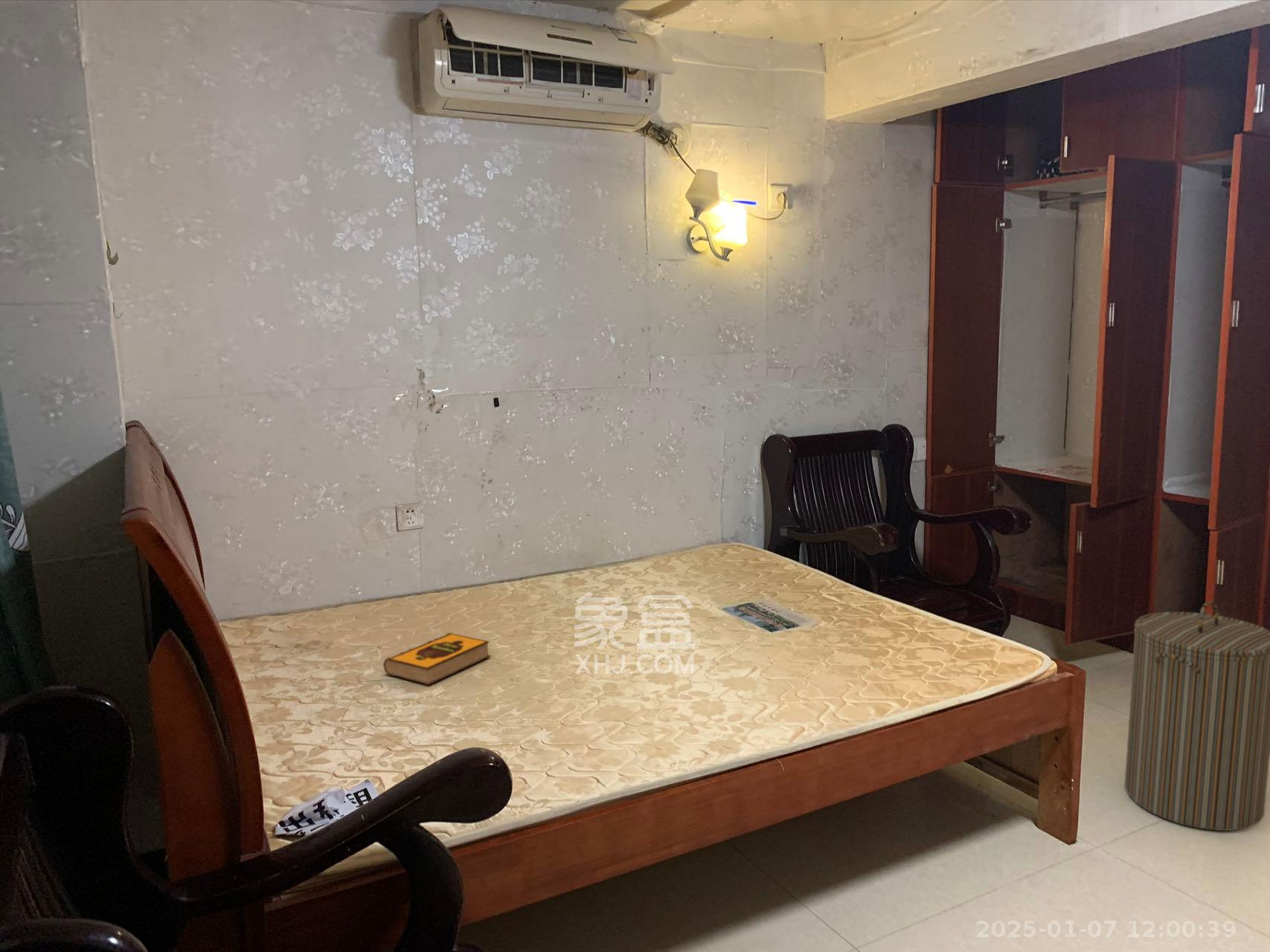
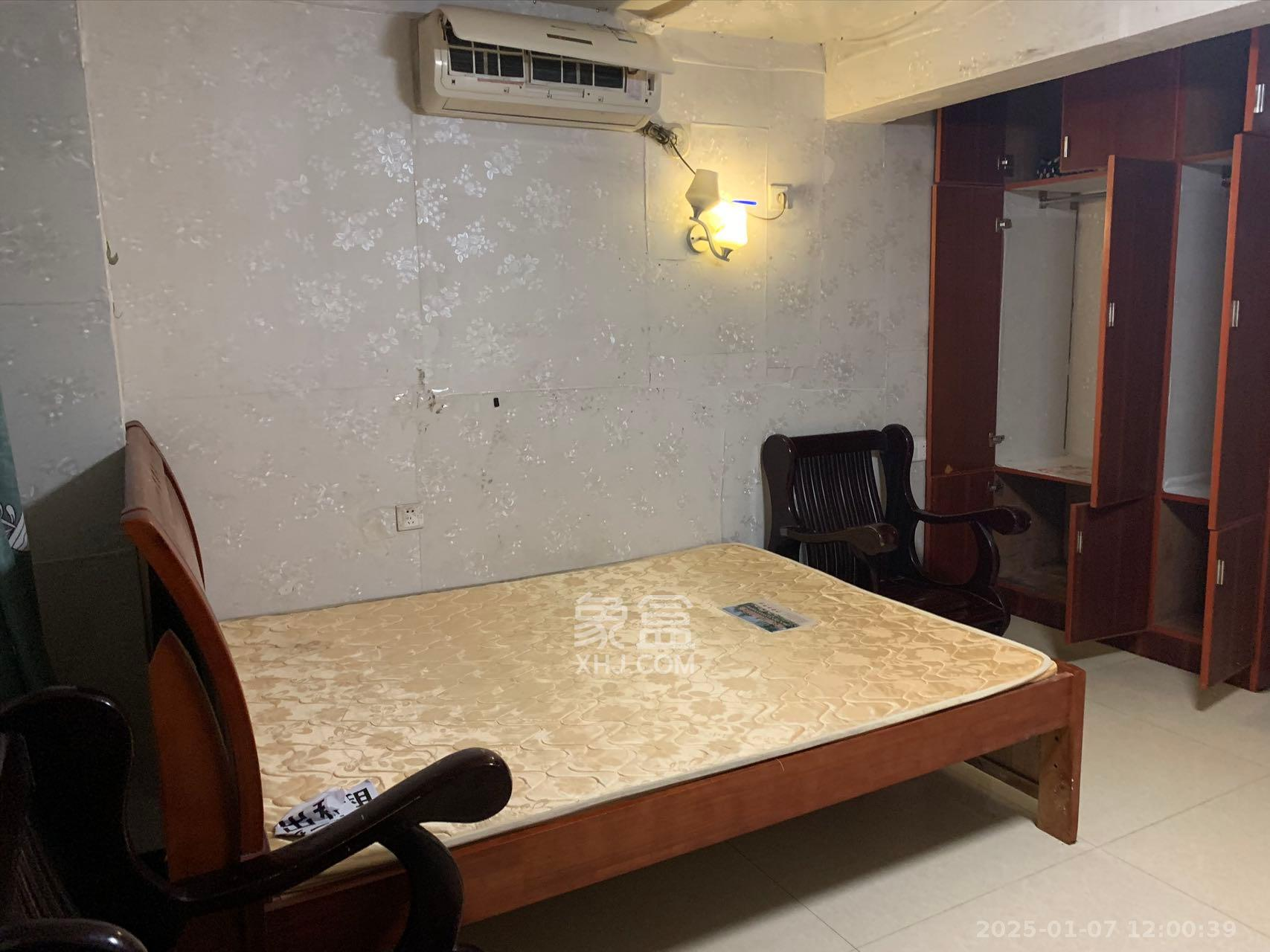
- laundry hamper [1123,600,1270,832]
- hardback book [382,632,491,686]
